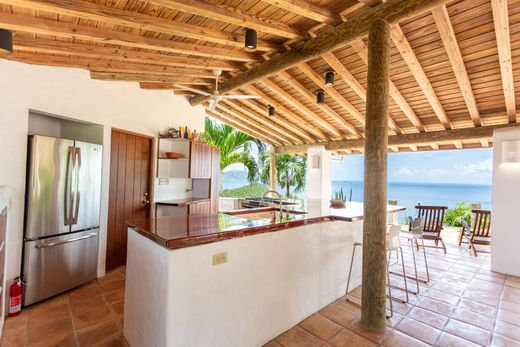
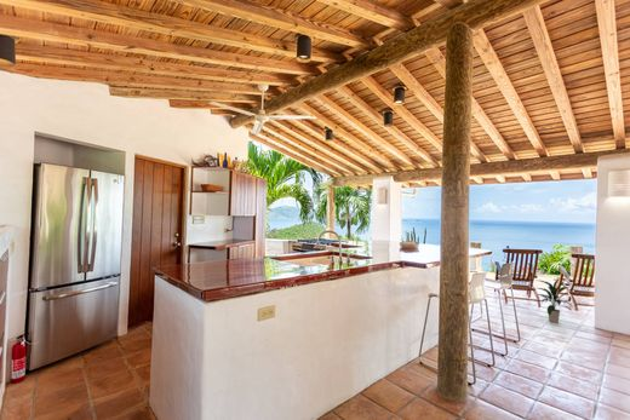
+ indoor plant [534,278,574,324]
